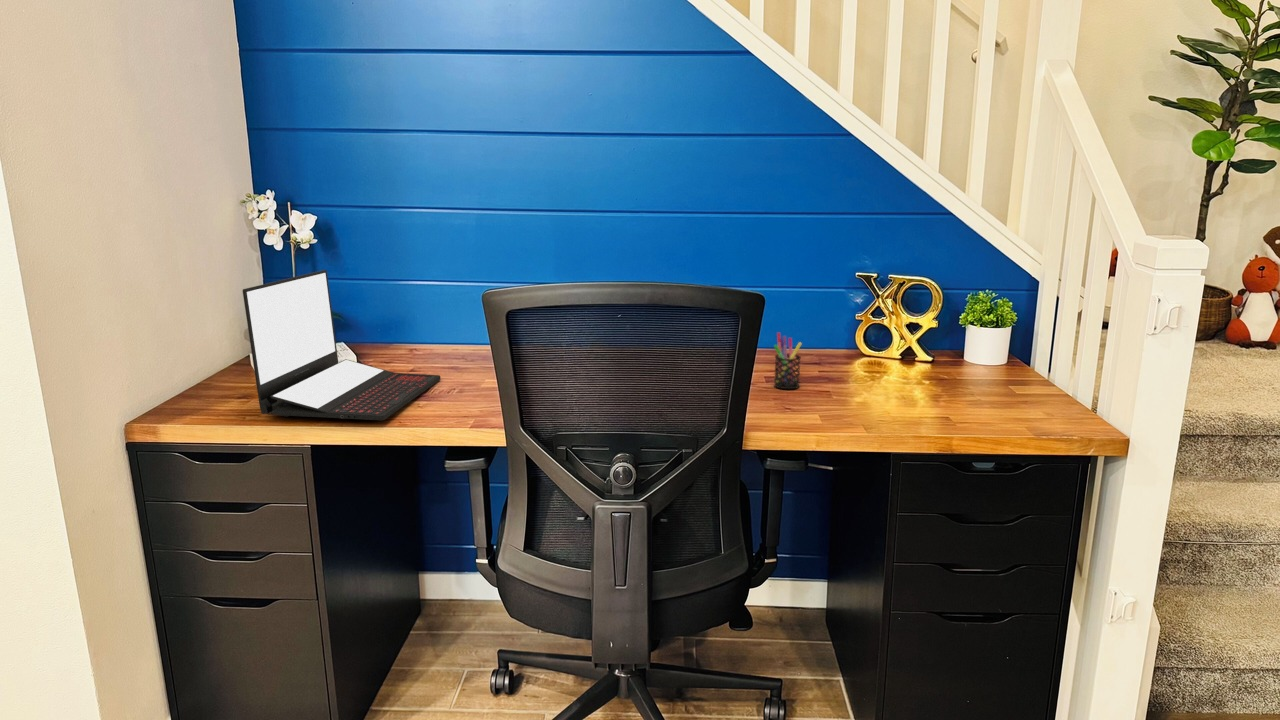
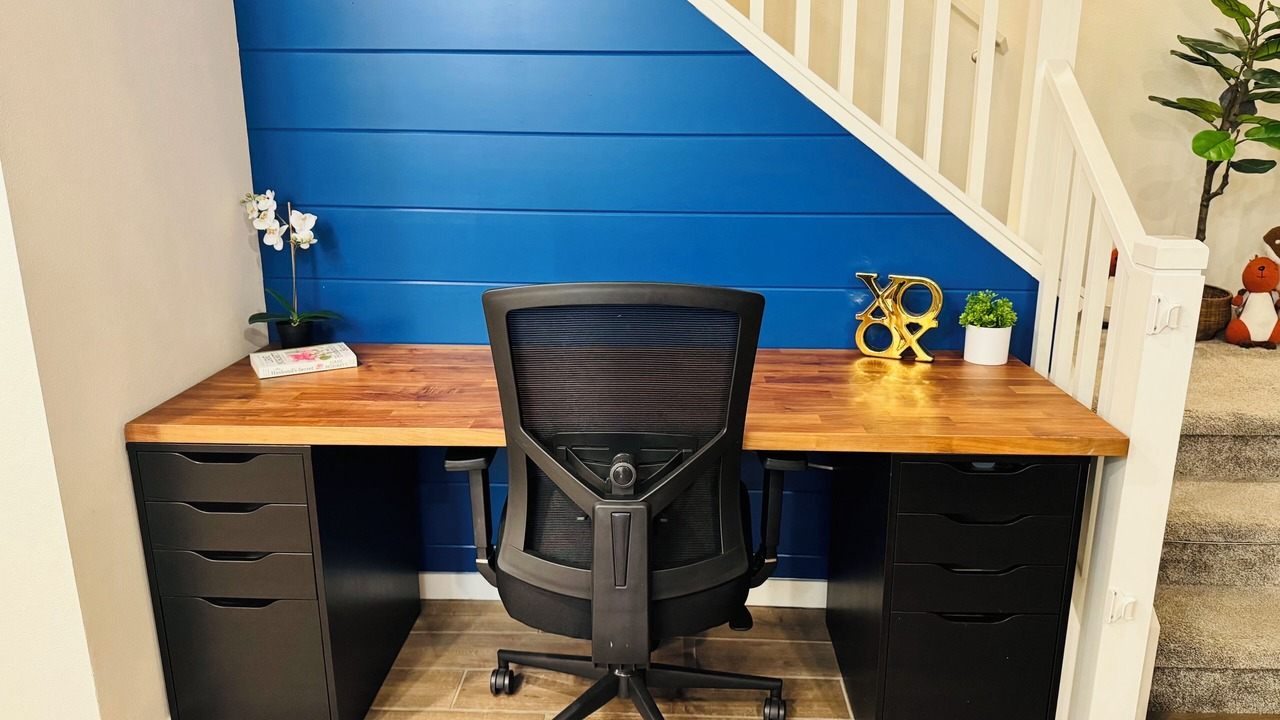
- laptop [242,269,441,421]
- pen holder [773,332,803,390]
